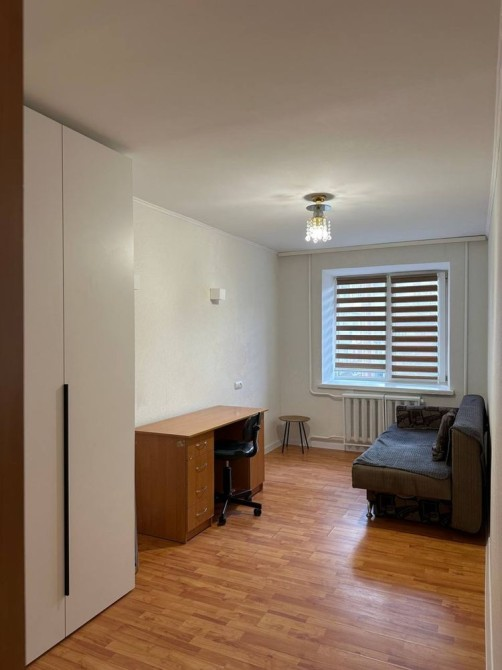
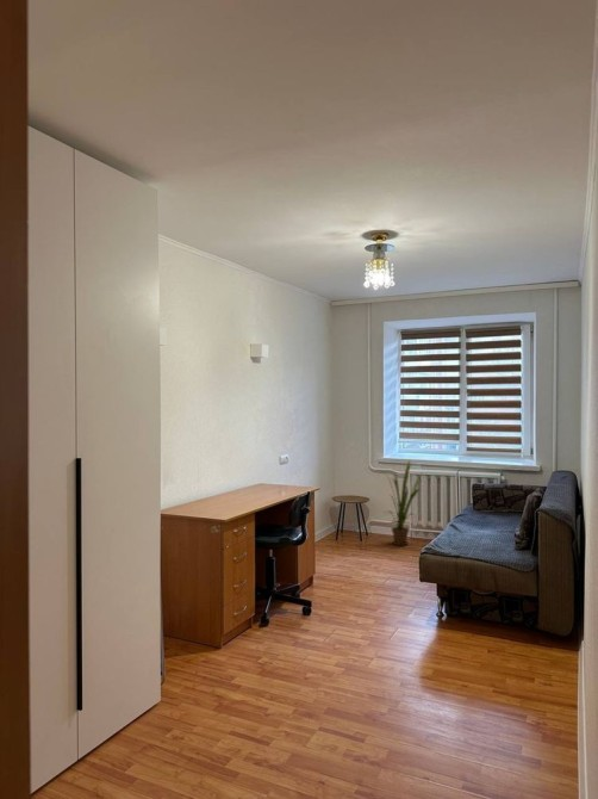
+ house plant [379,458,424,546]
